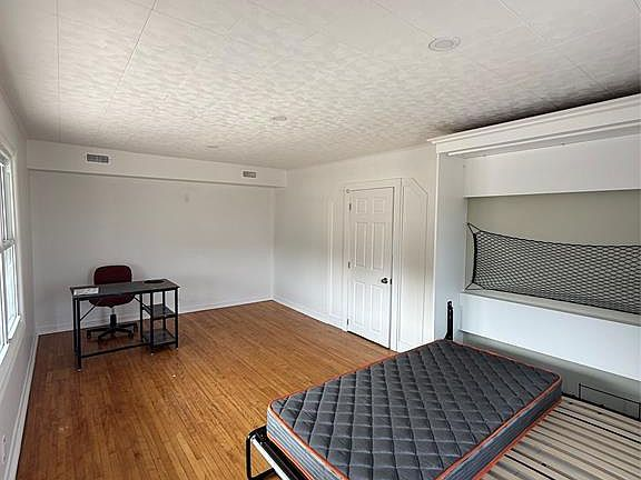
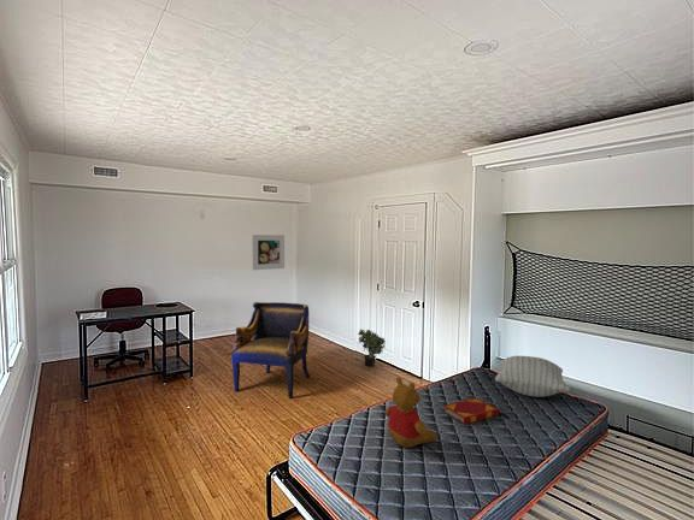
+ armchair [230,301,311,400]
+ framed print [252,234,286,271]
+ hardback book [442,397,500,426]
+ potted plant [357,329,387,367]
+ pillow [494,355,571,398]
+ teddy bear [383,376,439,449]
